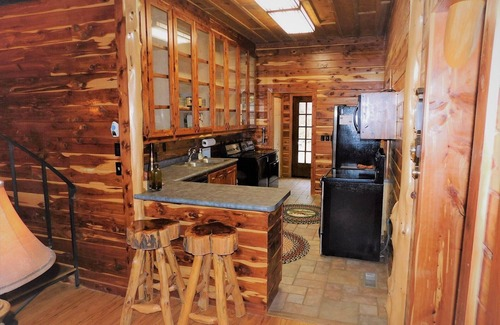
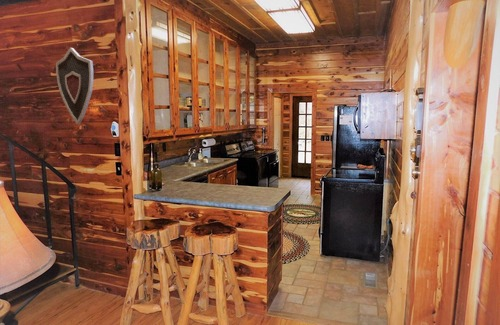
+ decorative shield [55,47,94,125]
